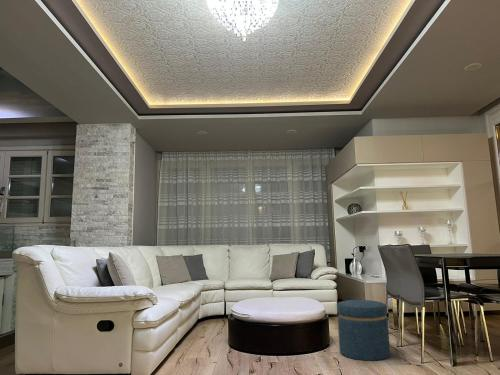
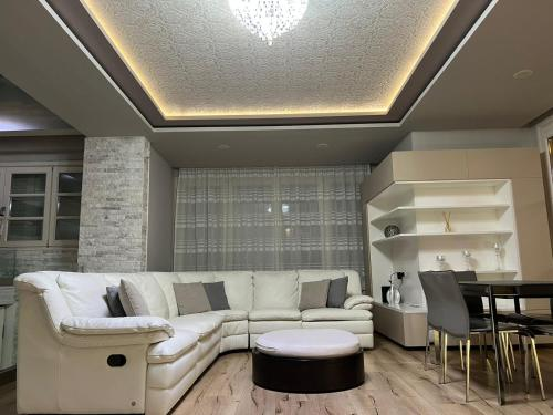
- ottoman [336,299,391,362]
